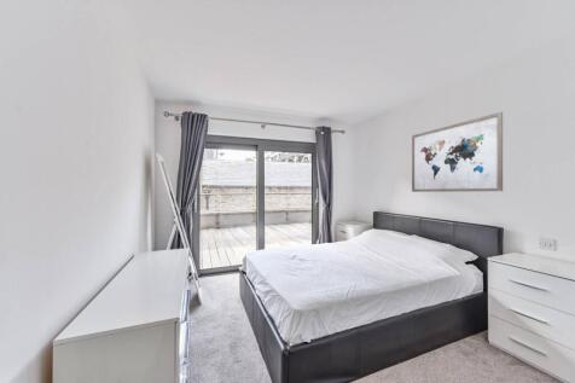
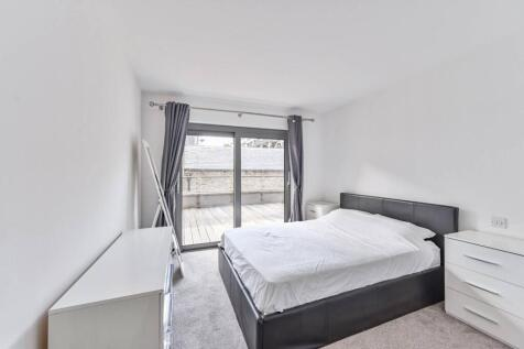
- wall art [411,111,504,193]
